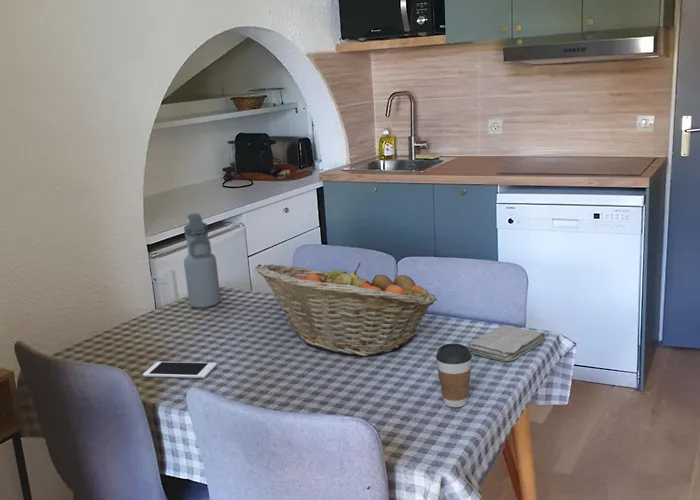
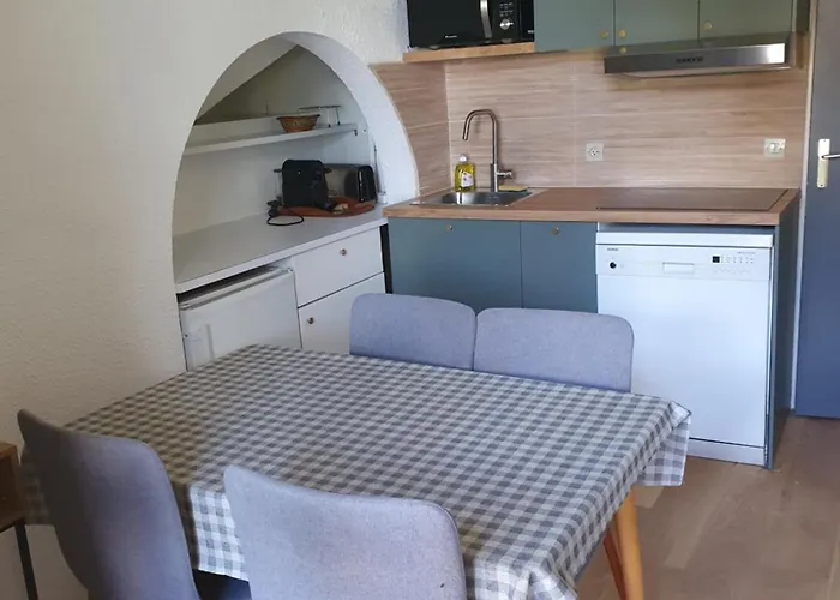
- washcloth [467,324,546,362]
- coffee cup [435,343,473,408]
- fruit basket [256,262,438,357]
- water bottle [183,212,222,309]
- cell phone [142,361,218,379]
